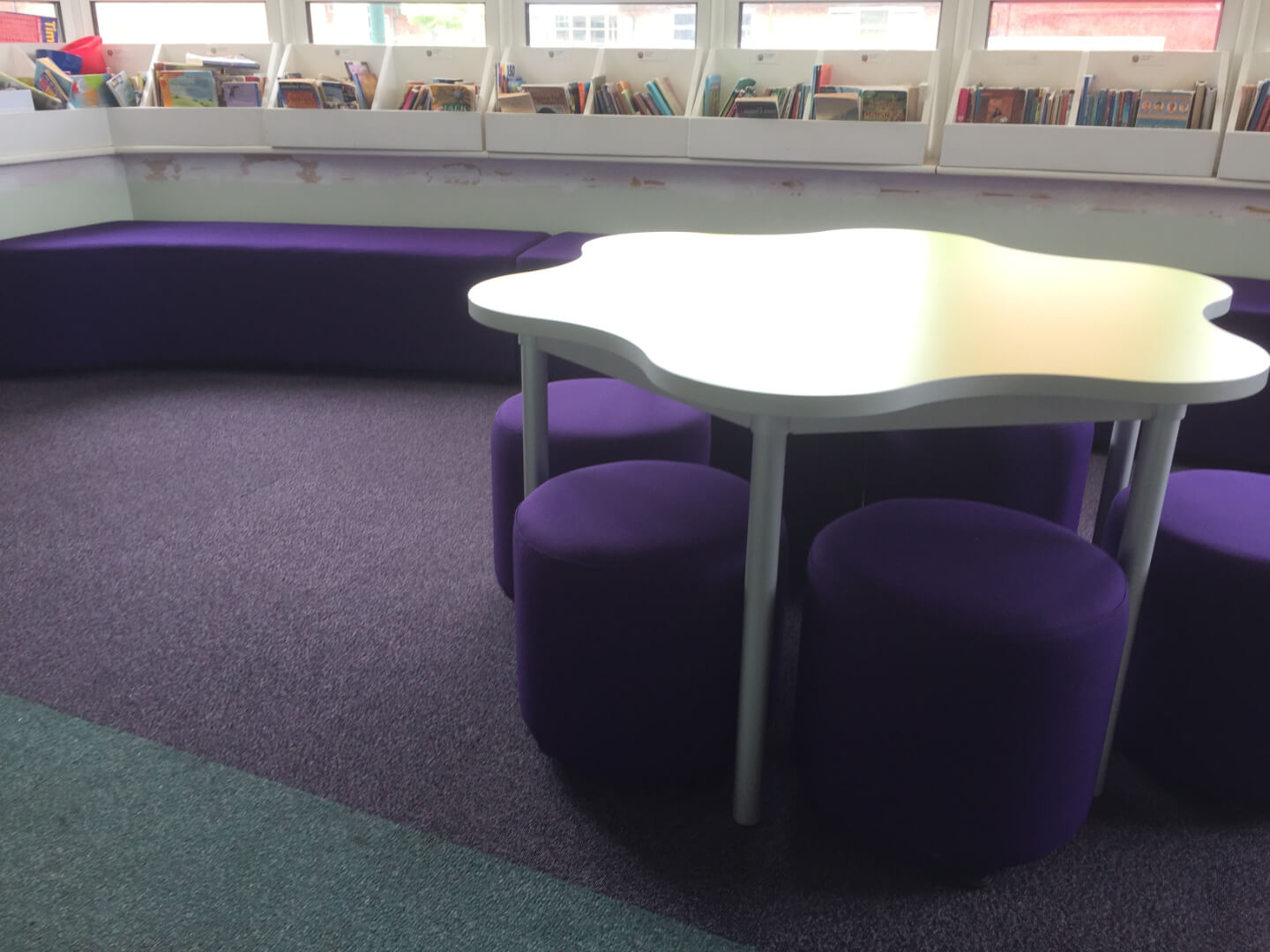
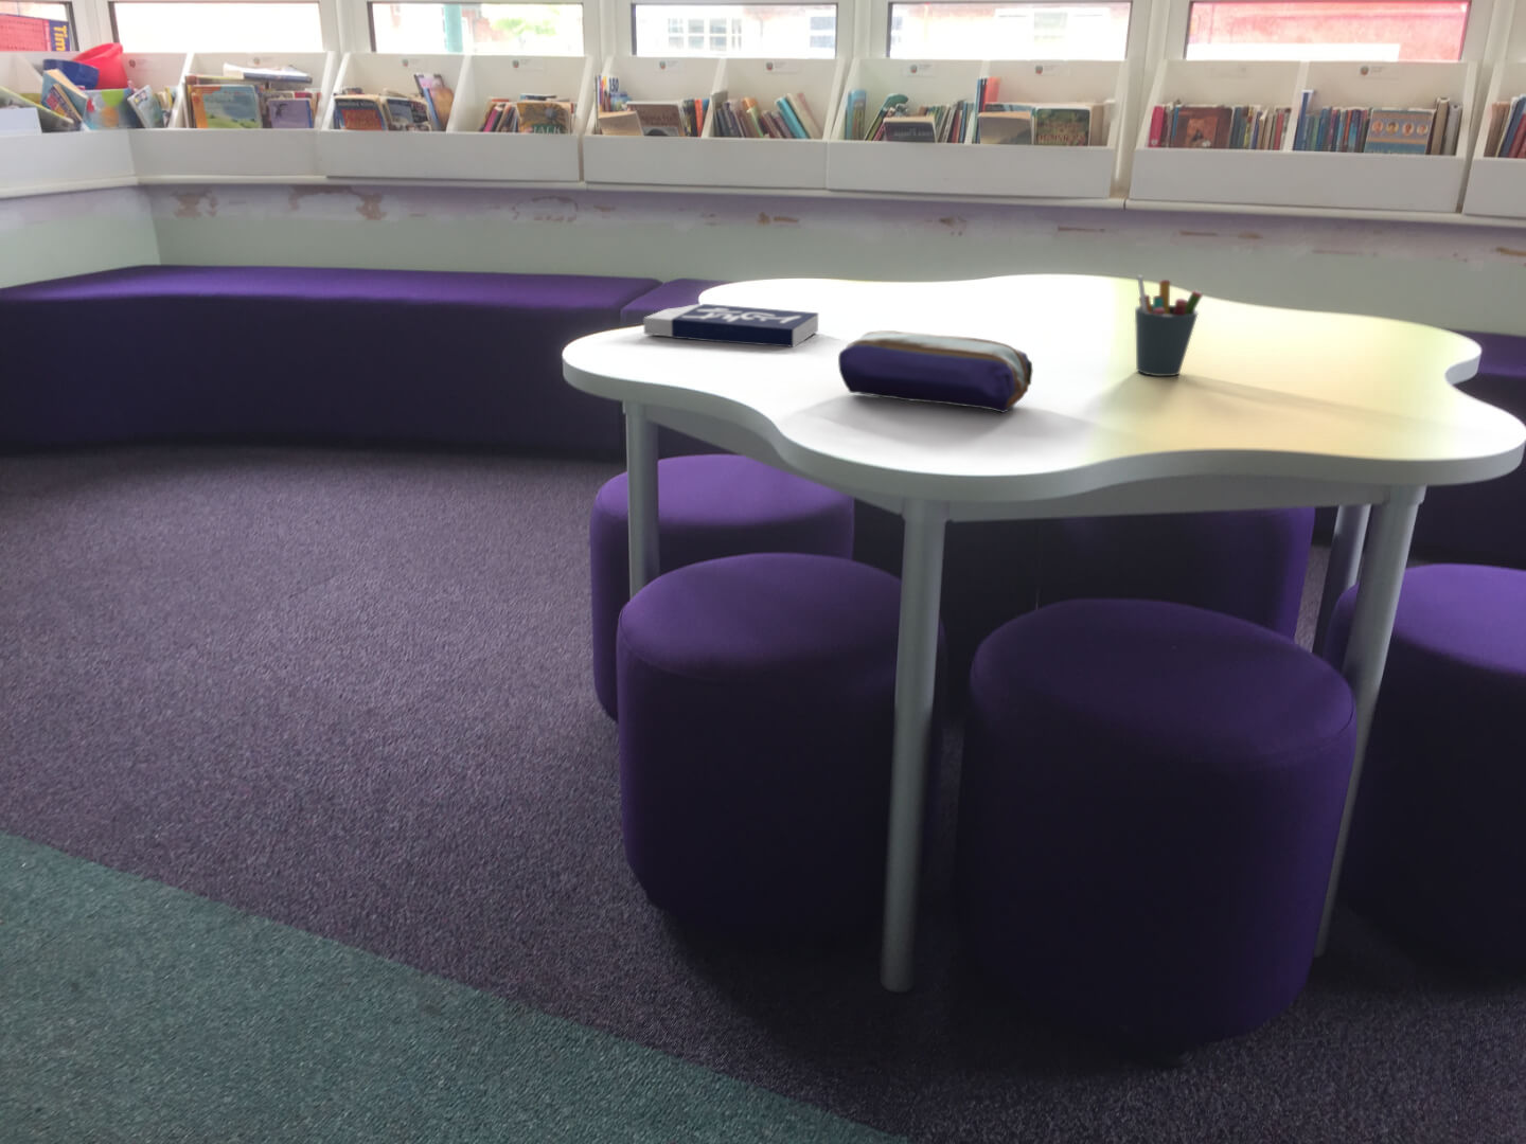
+ pen holder [1134,274,1204,377]
+ pencil case [837,329,1035,415]
+ book [642,303,819,348]
